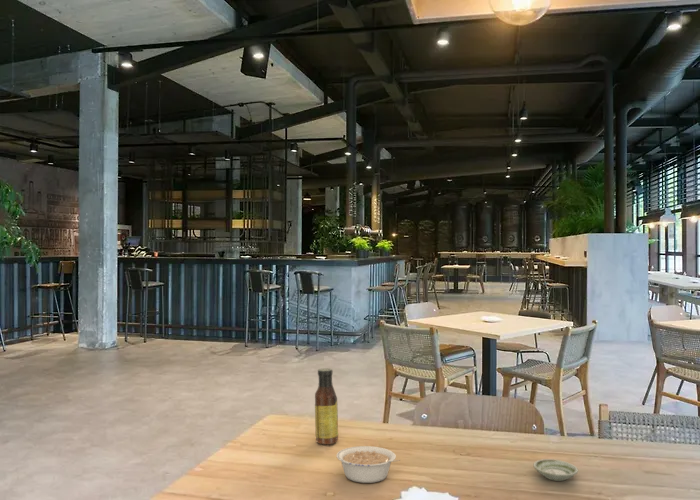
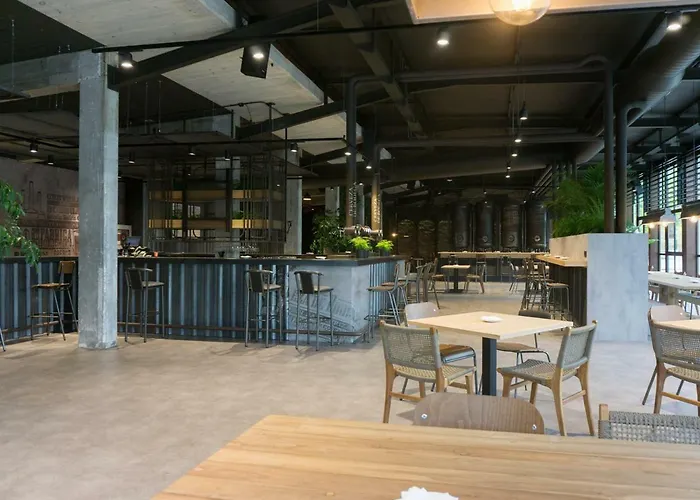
- legume [336,445,400,484]
- sauce bottle [314,367,339,446]
- saucer [532,458,579,482]
